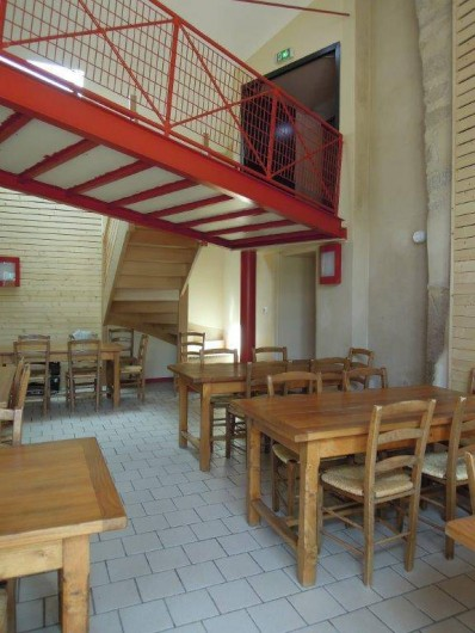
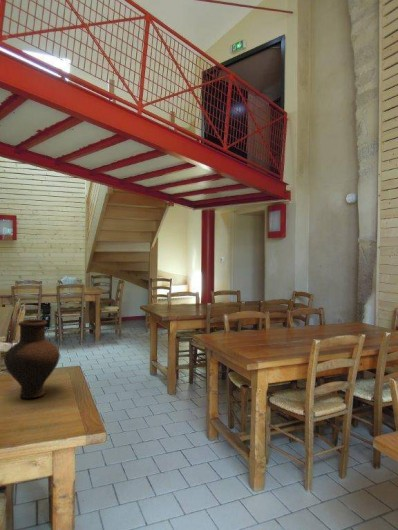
+ vase [3,319,61,399]
